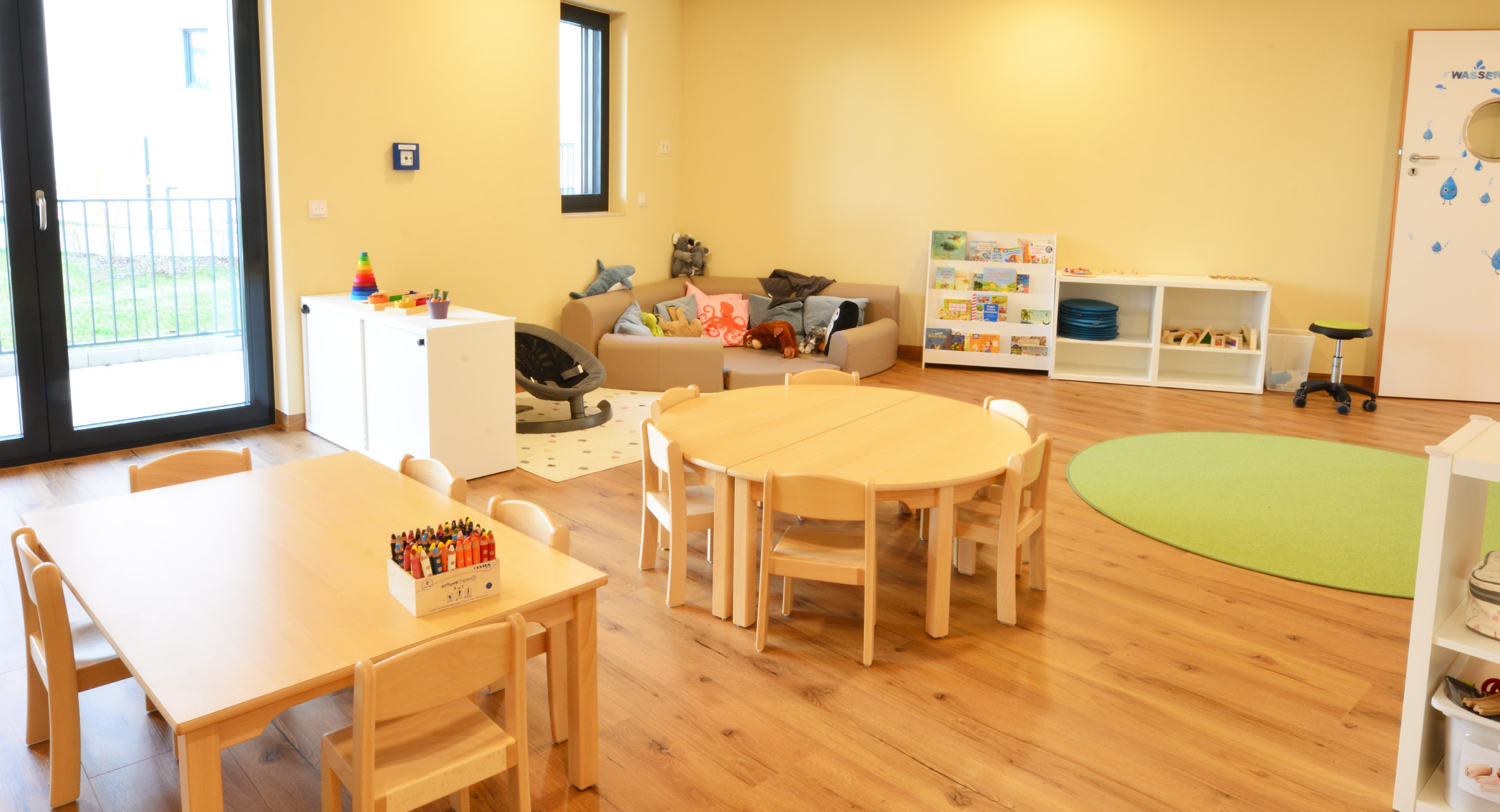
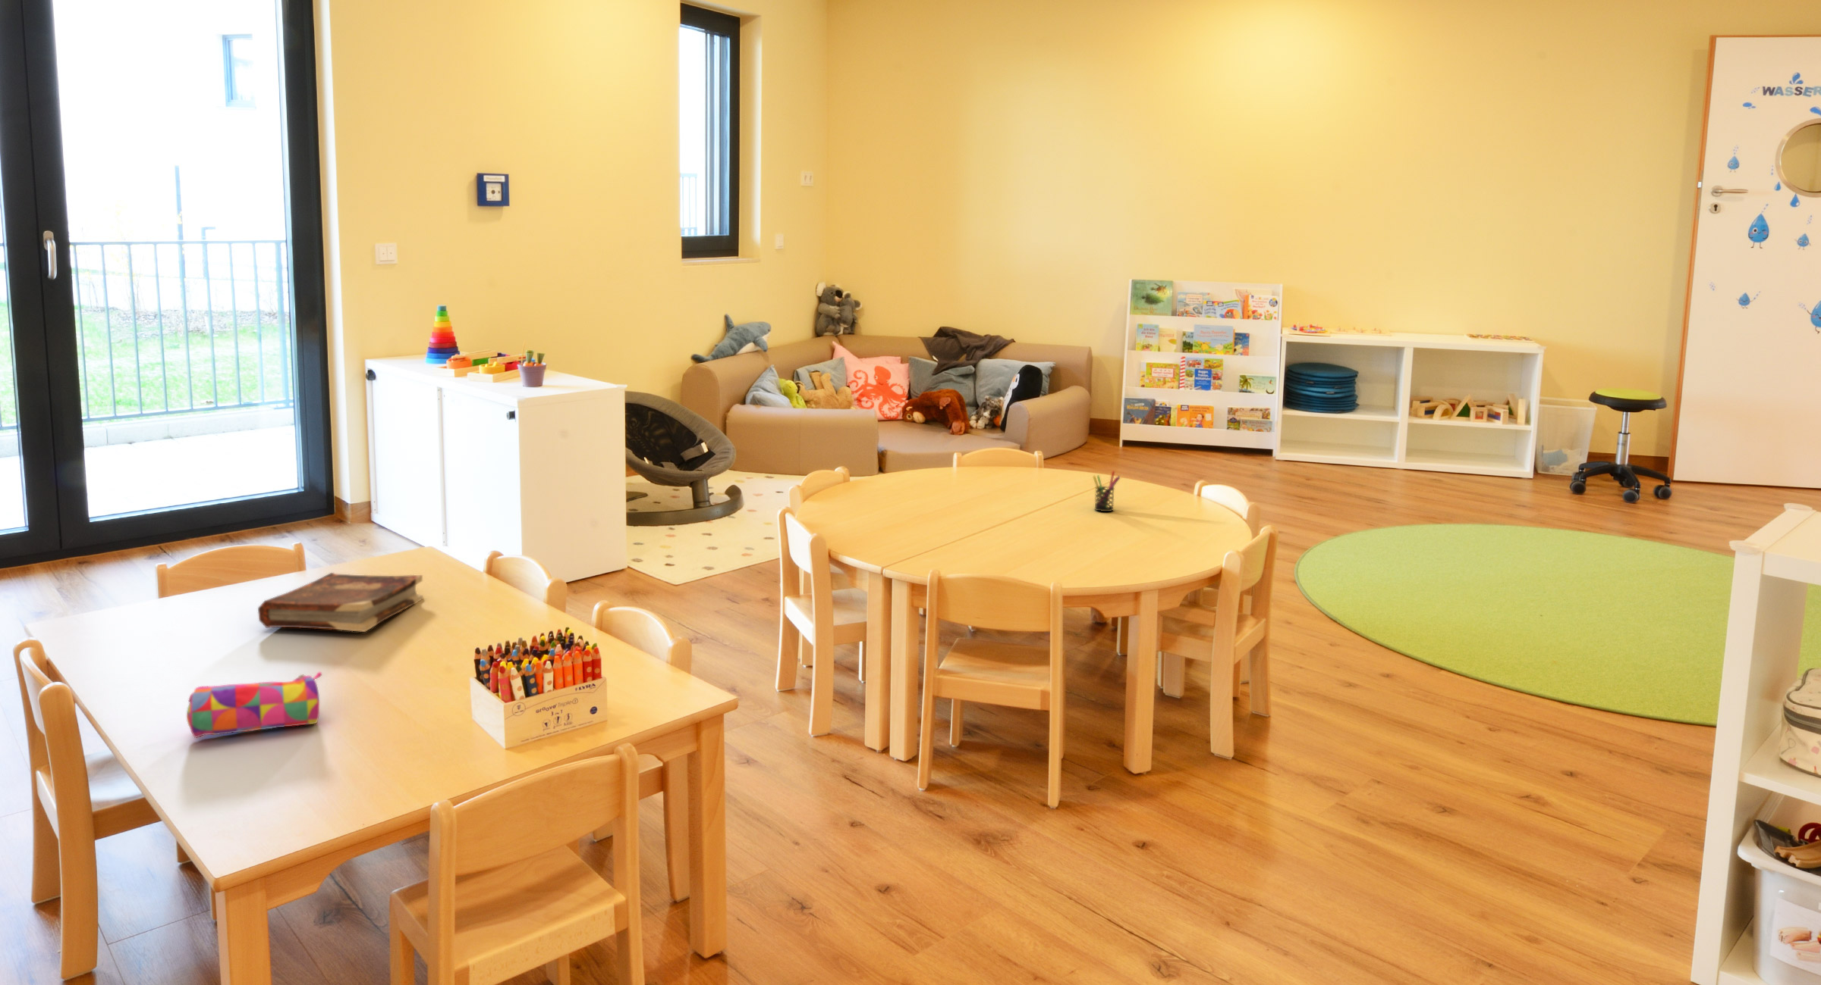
+ pen holder [1091,469,1121,512]
+ book [257,573,424,633]
+ pencil case [186,671,323,739]
